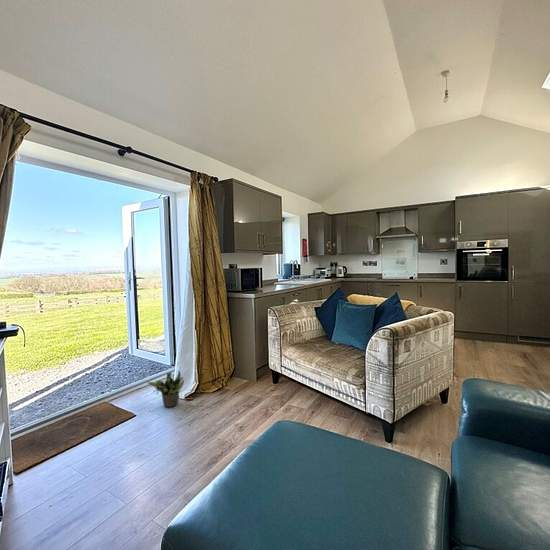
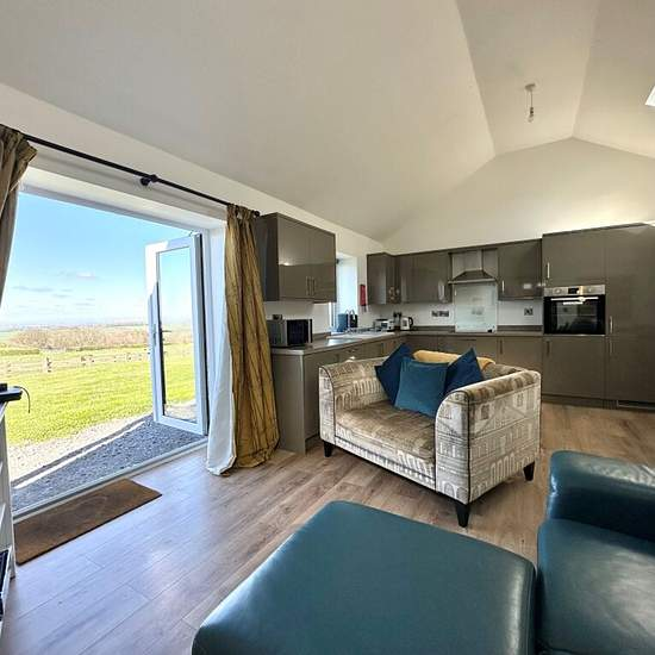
- potted plant [147,370,185,408]
